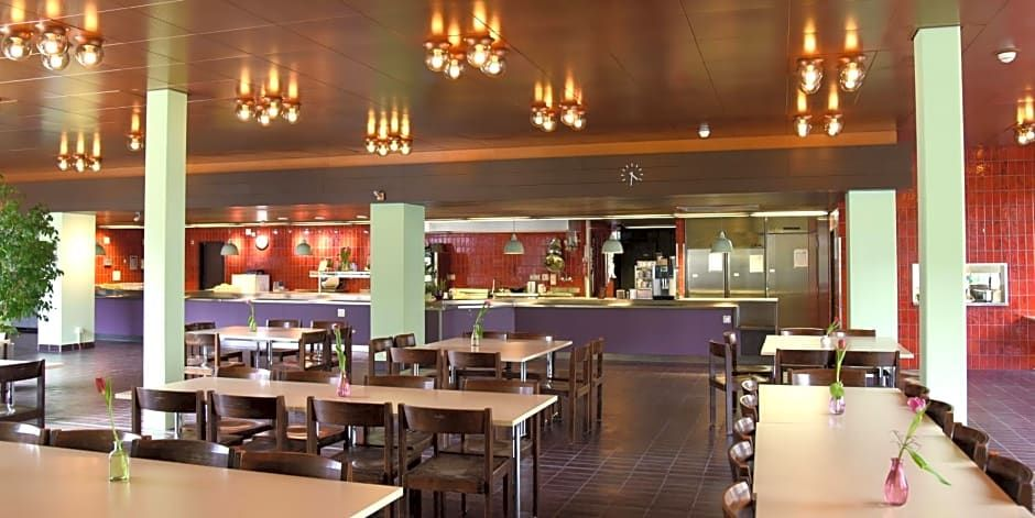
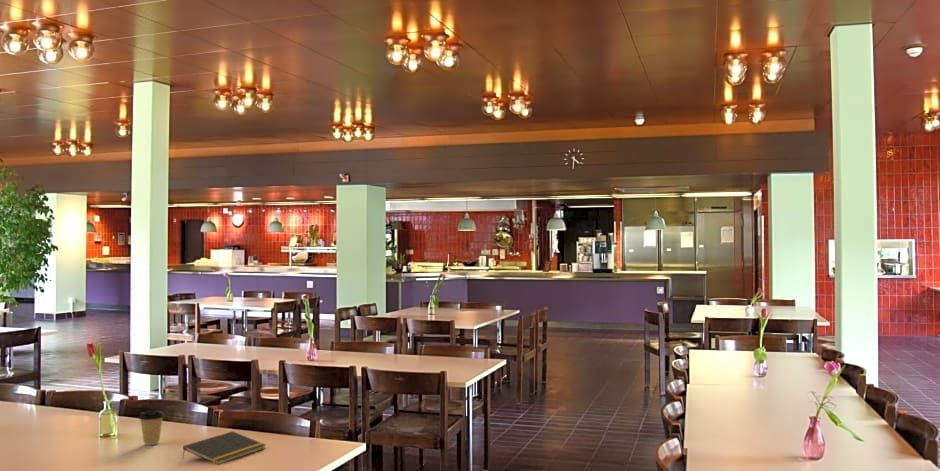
+ notepad [181,430,266,466]
+ coffee cup [138,410,165,446]
